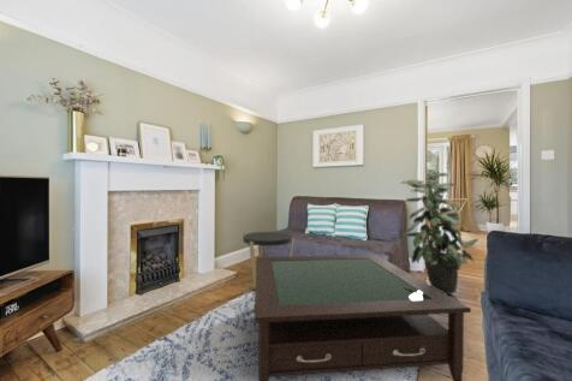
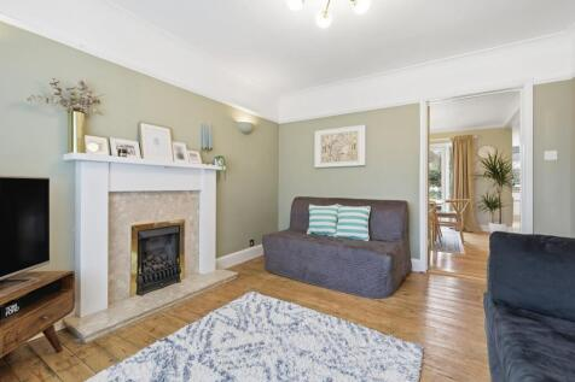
- coffee table [252,254,472,381]
- indoor plant [400,172,479,296]
- side table [242,231,294,290]
